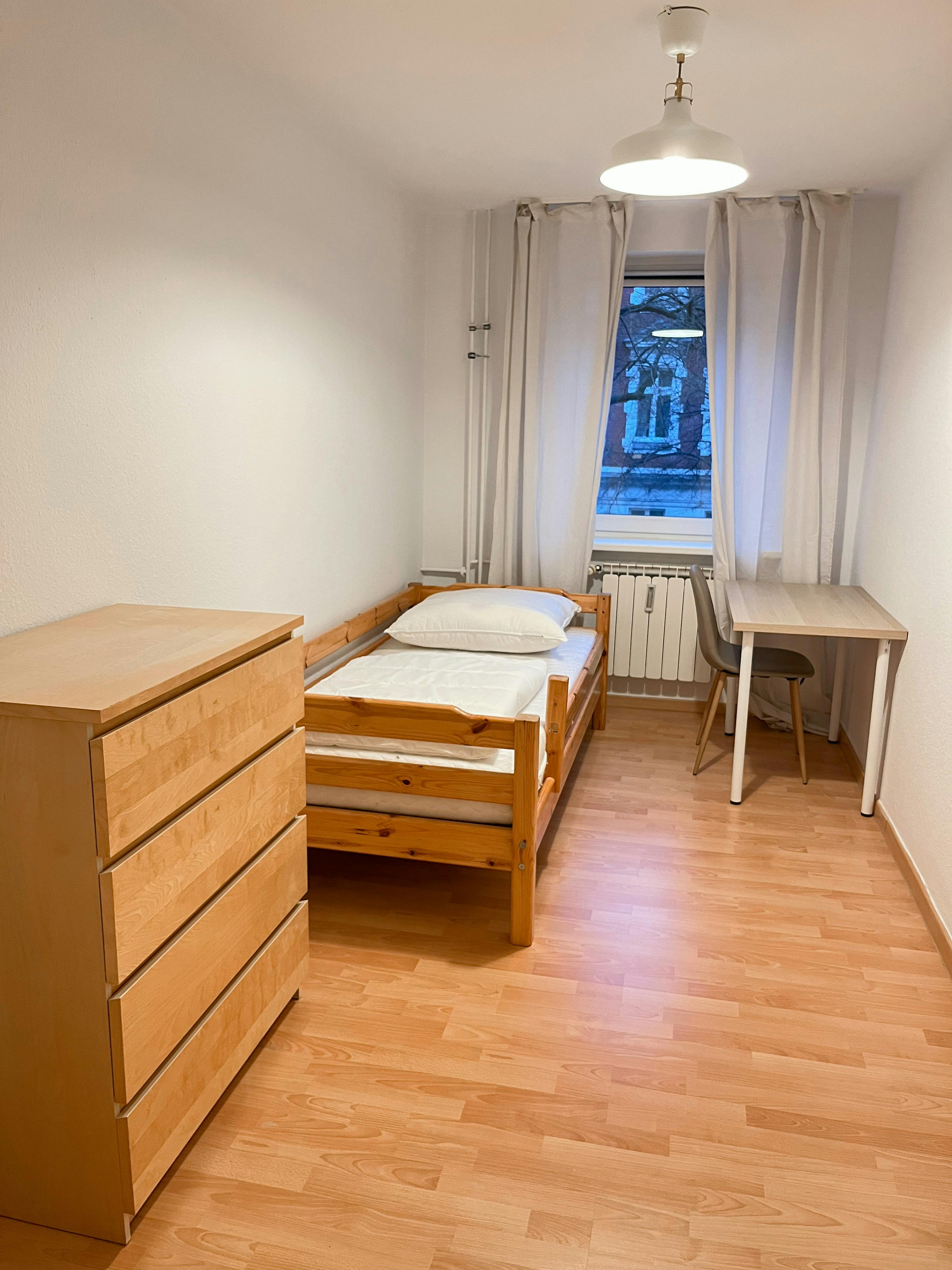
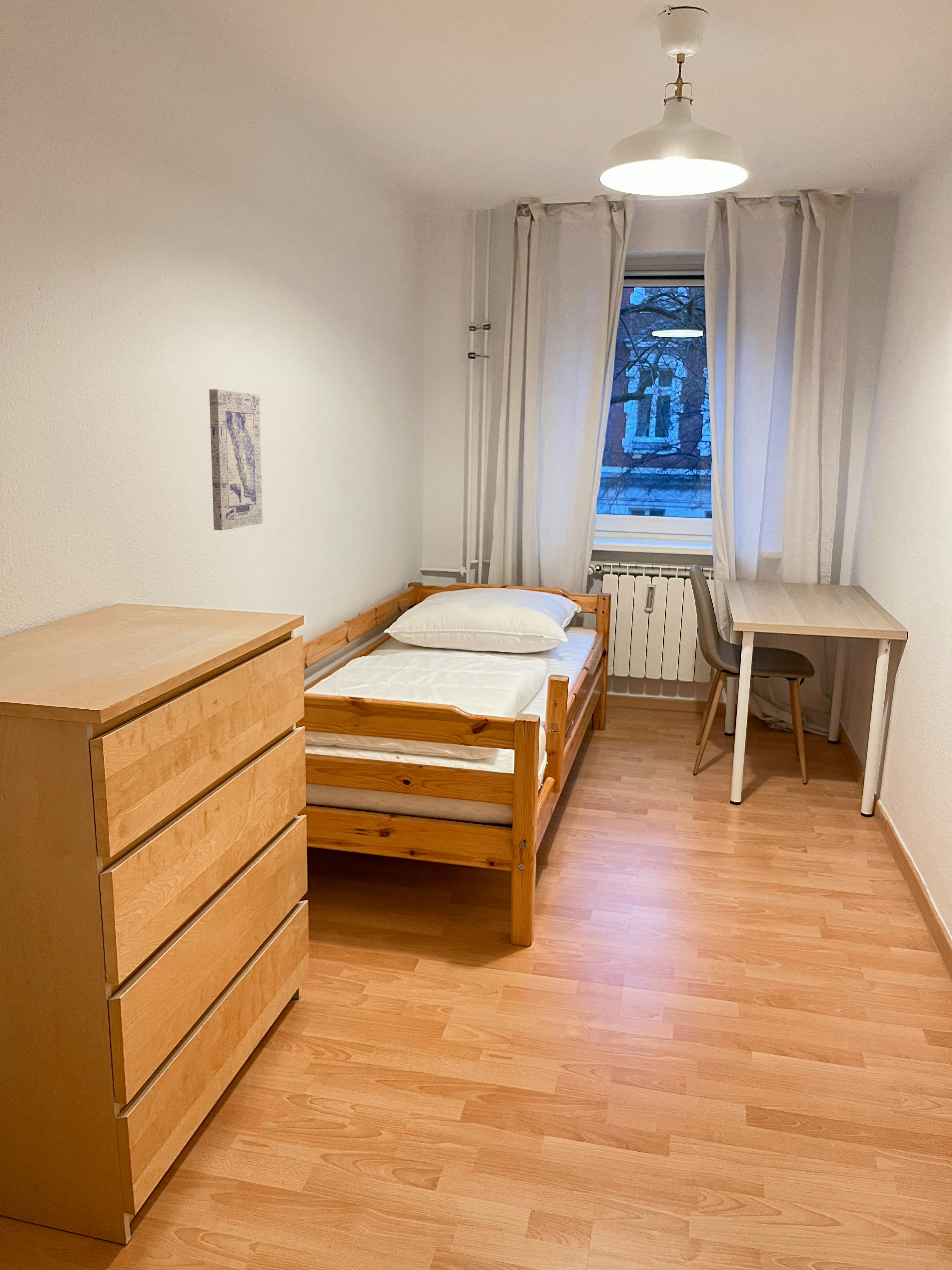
+ wall art [209,389,263,531]
